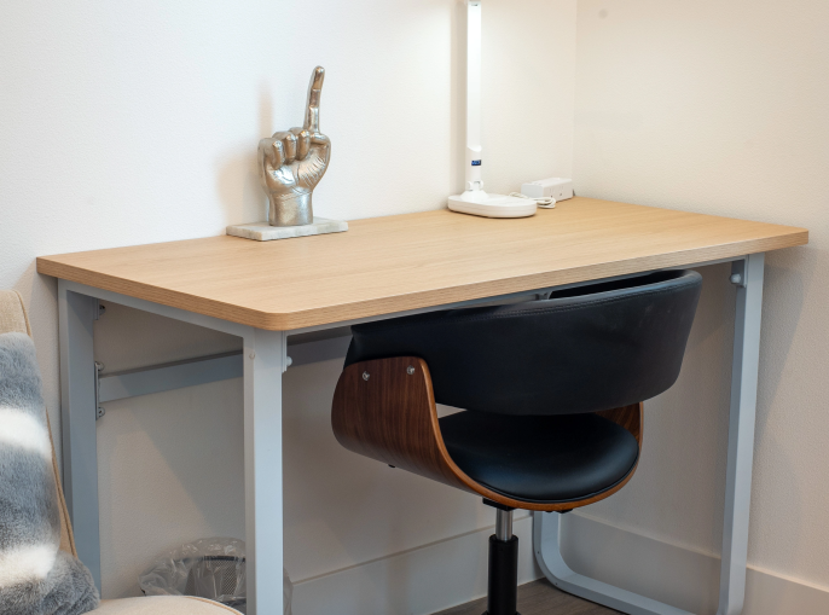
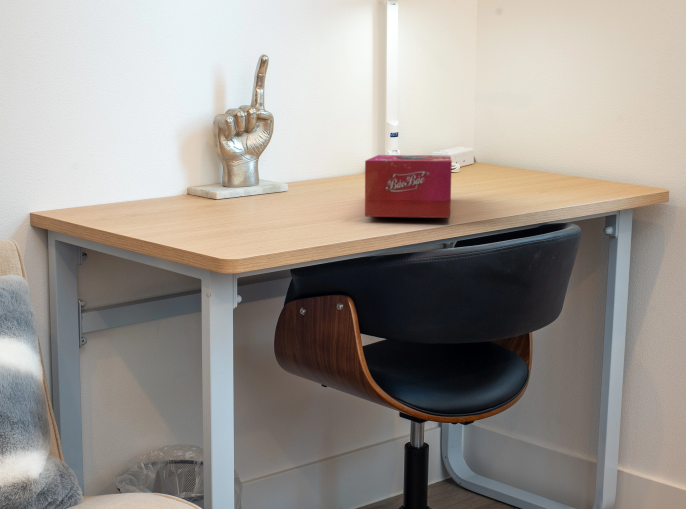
+ tissue box [364,154,453,219]
